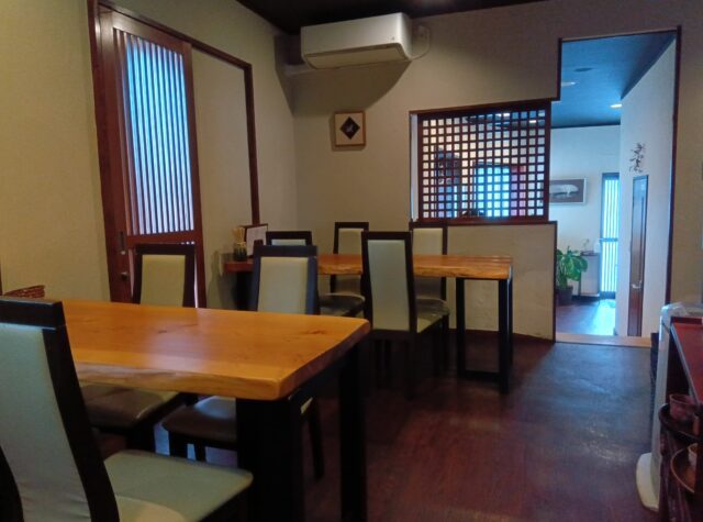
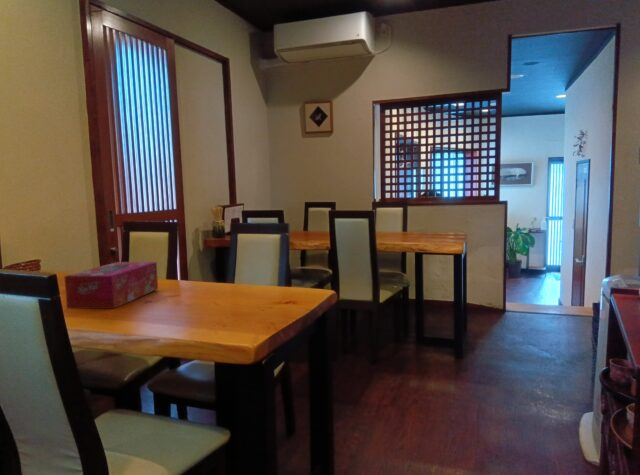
+ tissue box [63,261,159,310]
